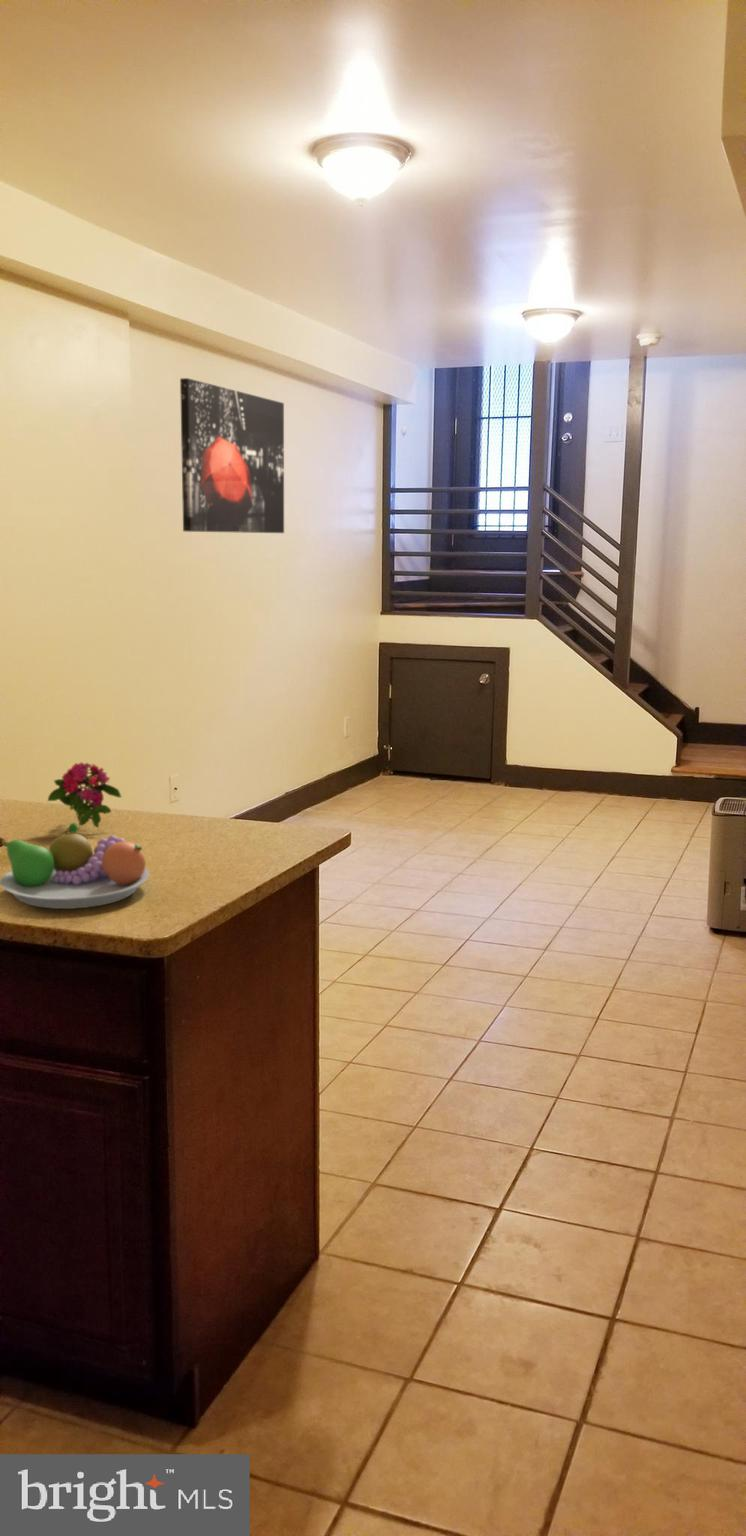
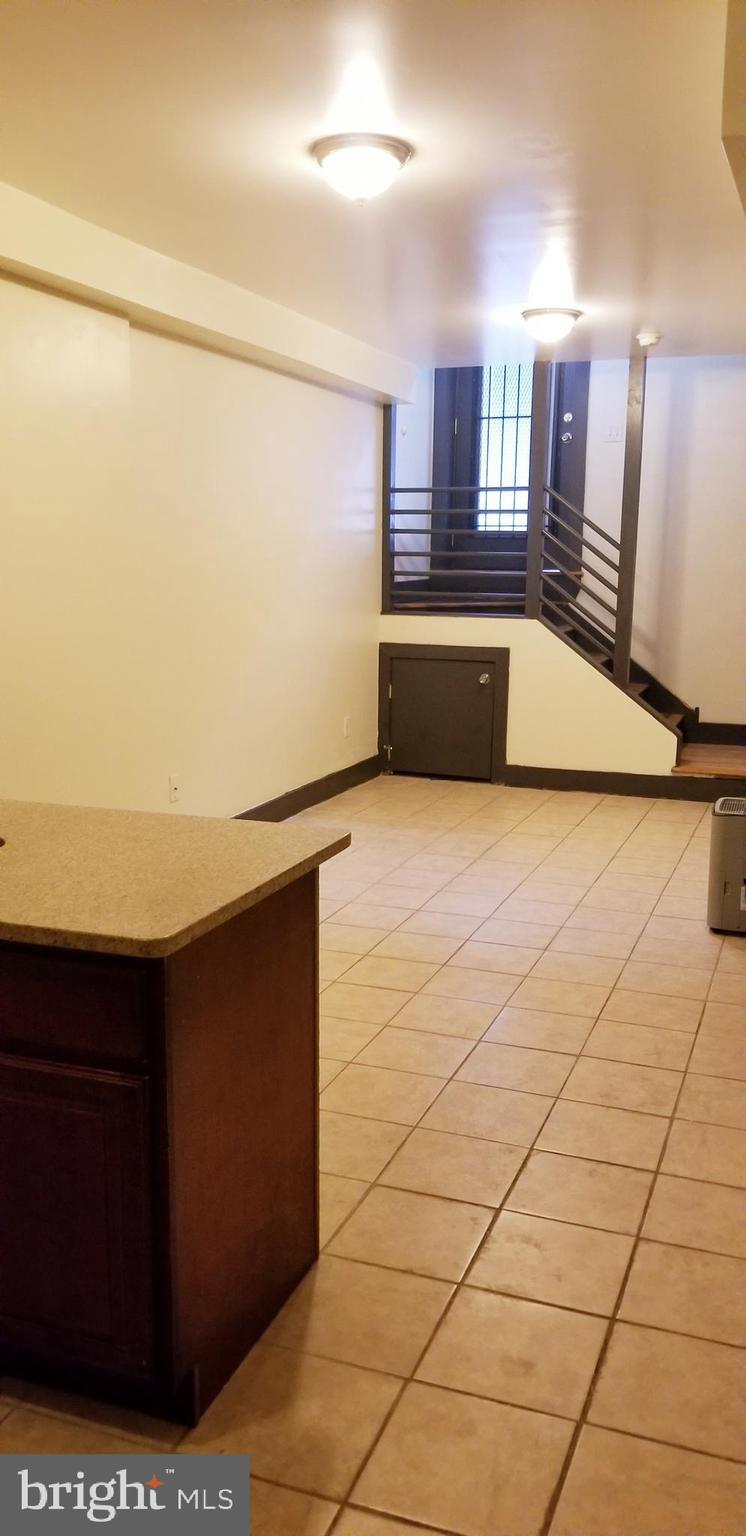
- wall art [179,377,285,534]
- flower [47,761,122,829]
- fruit bowl [0,821,151,910]
